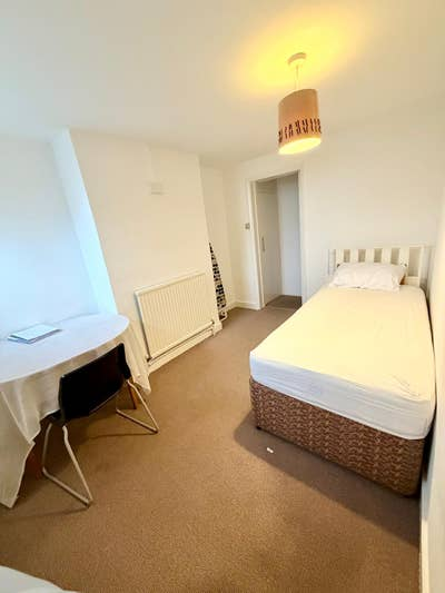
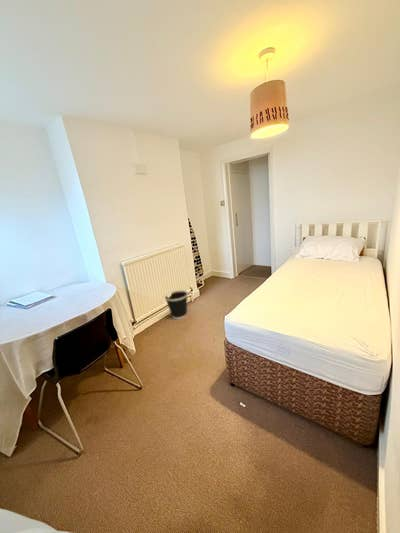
+ wastebasket [164,289,189,320]
